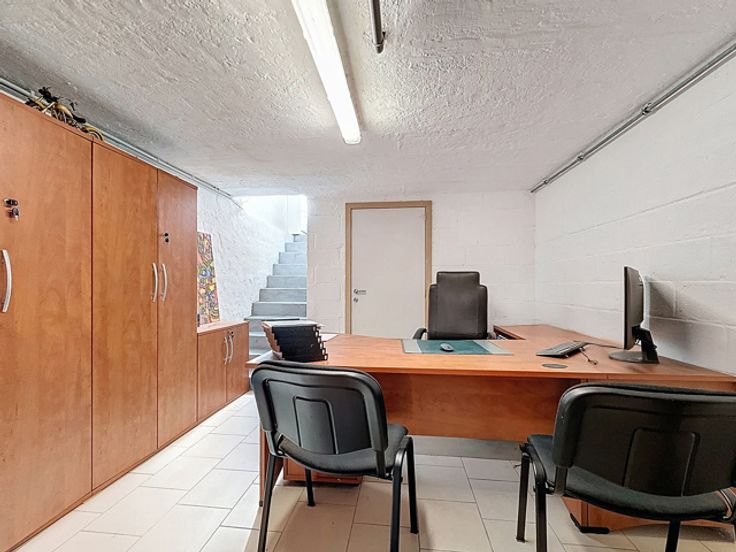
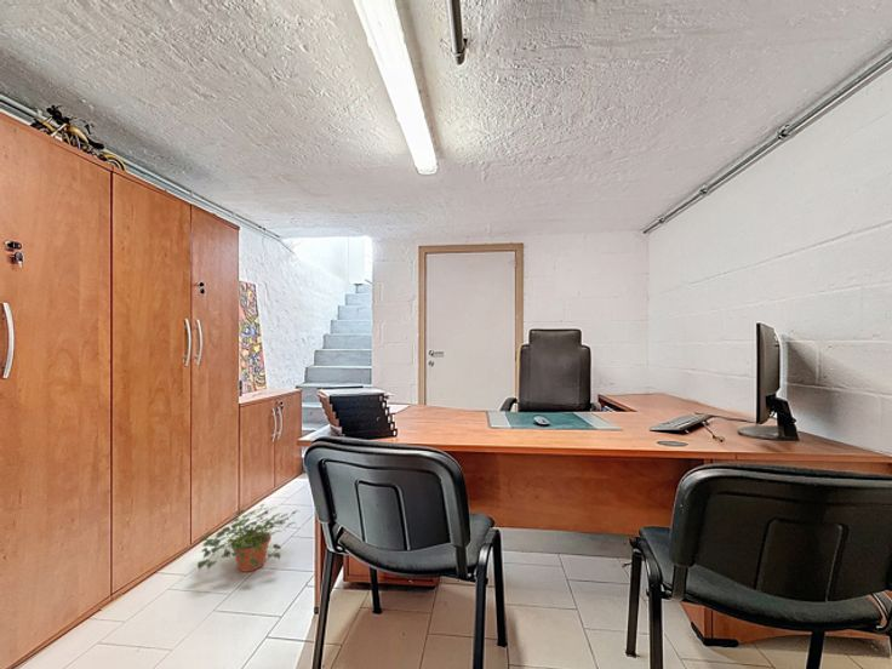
+ potted plant [196,503,301,573]
